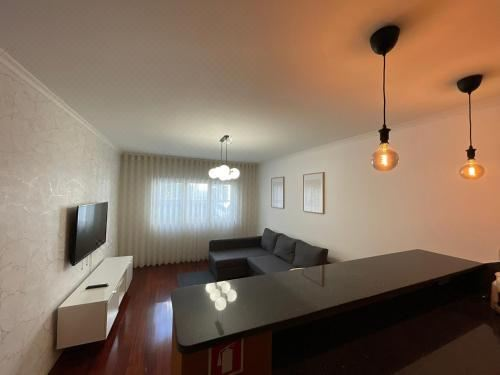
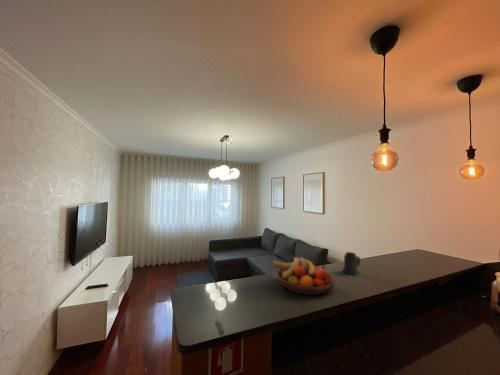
+ fruit bowl [271,256,336,296]
+ mug [342,251,361,276]
